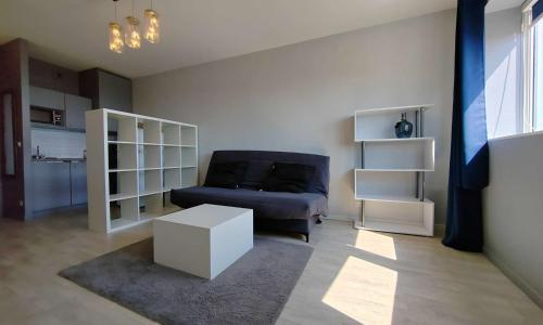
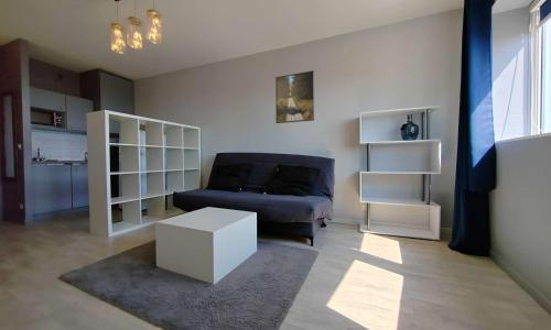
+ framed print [274,69,315,124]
